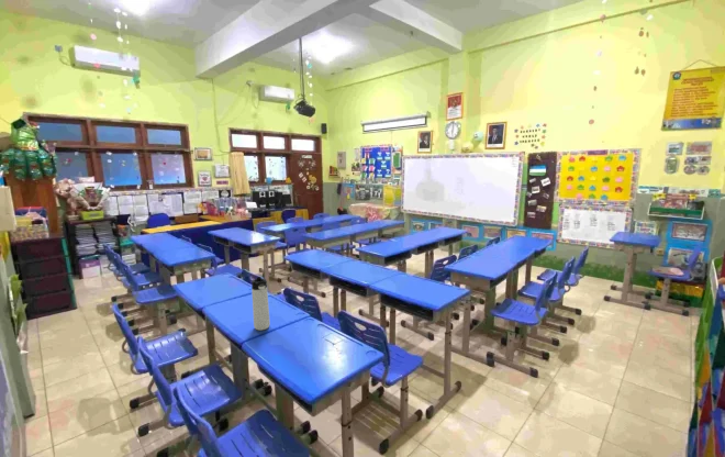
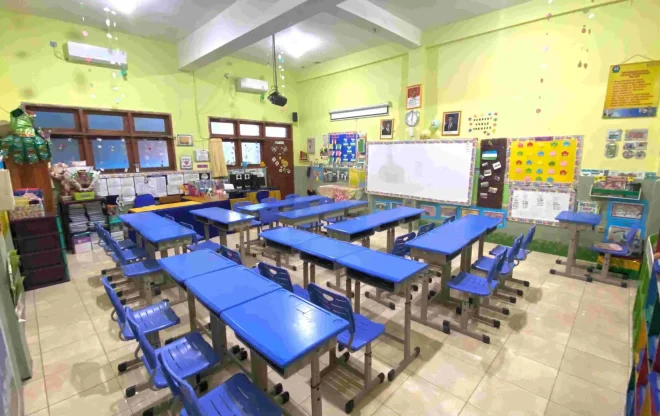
- thermos bottle [250,276,271,332]
